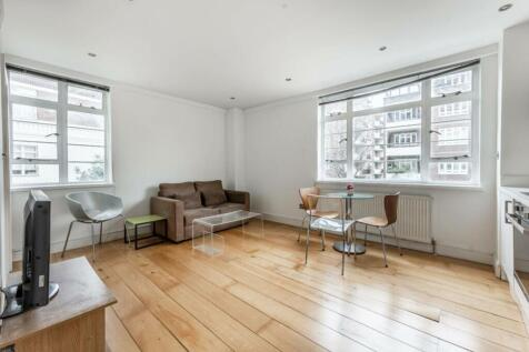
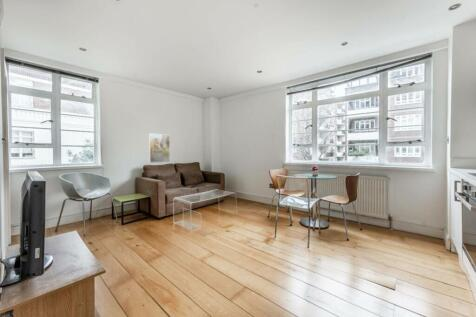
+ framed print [148,132,171,164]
